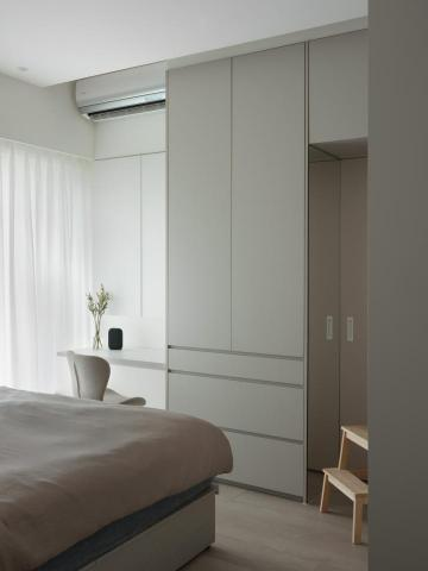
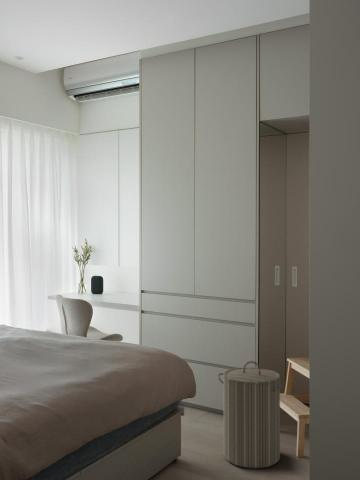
+ laundry hamper [217,360,286,469]
